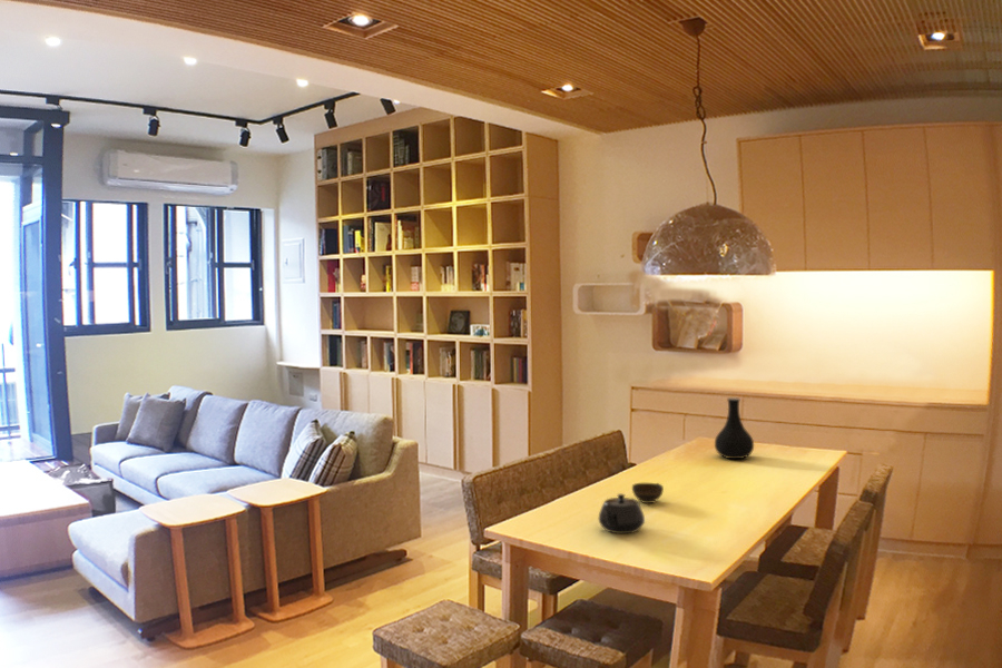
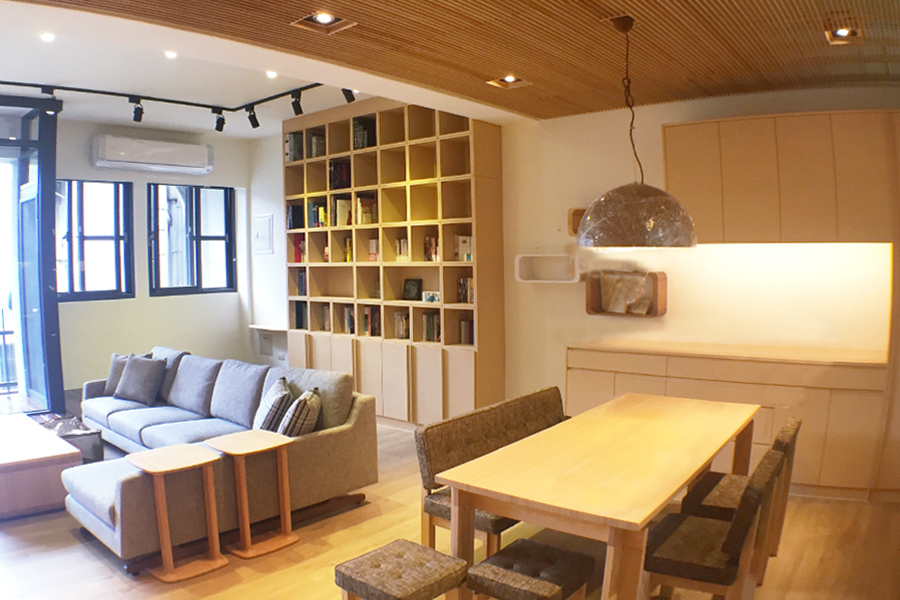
- cup [631,482,665,504]
- vase [714,396,755,460]
- teapot [597,493,646,534]
